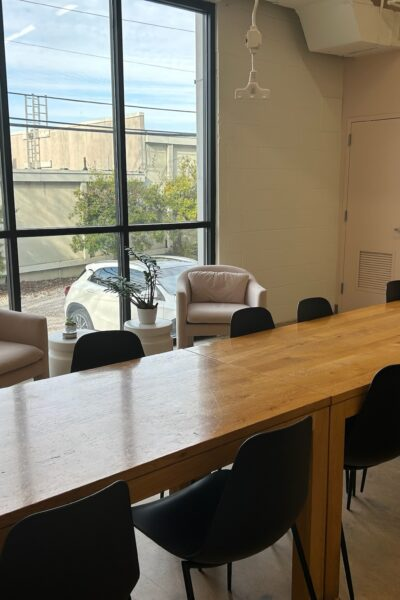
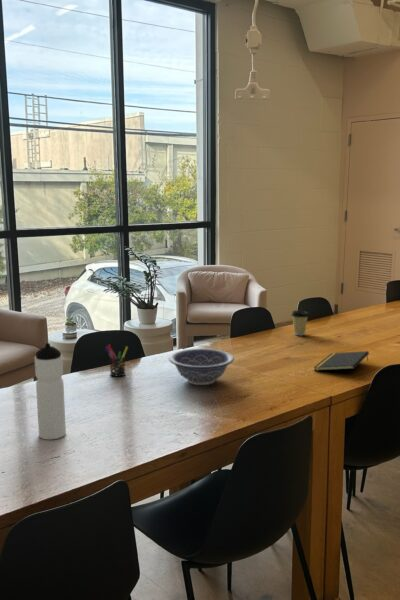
+ notepad [312,350,370,372]
+ water bottle [34,342,67,441]
+ decorative bowl [168,348,235,386]
+ coffee cup [290,309,310,336]
+ pen holder [104,344,129,378]
